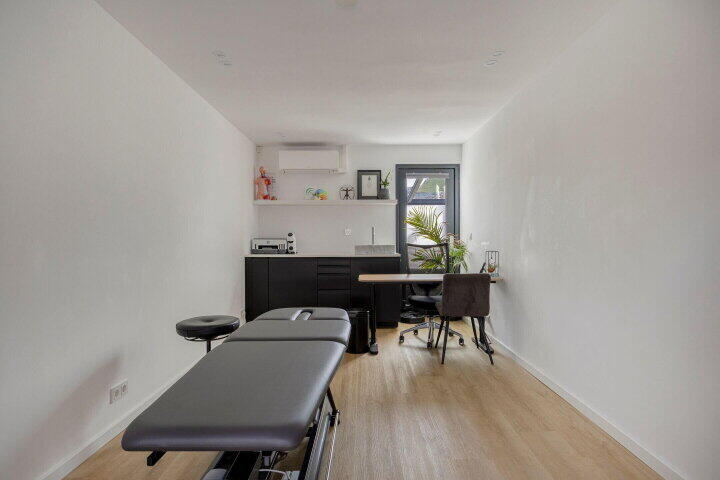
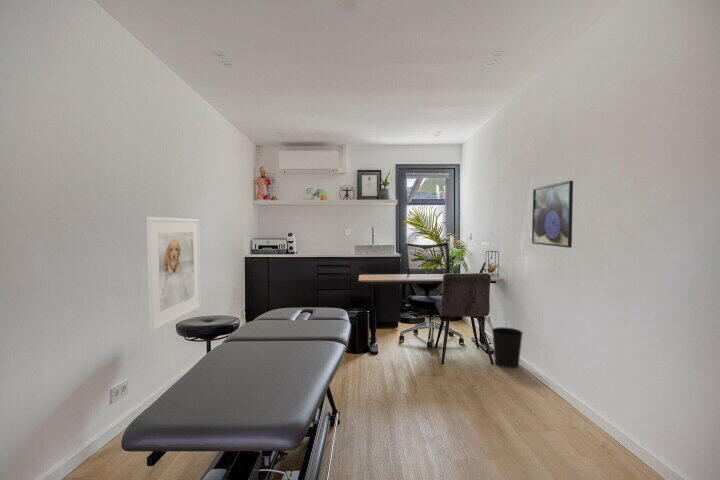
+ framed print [531,180,574,249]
+ wastebasket [491,326,524,369]
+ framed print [145,216,202,333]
